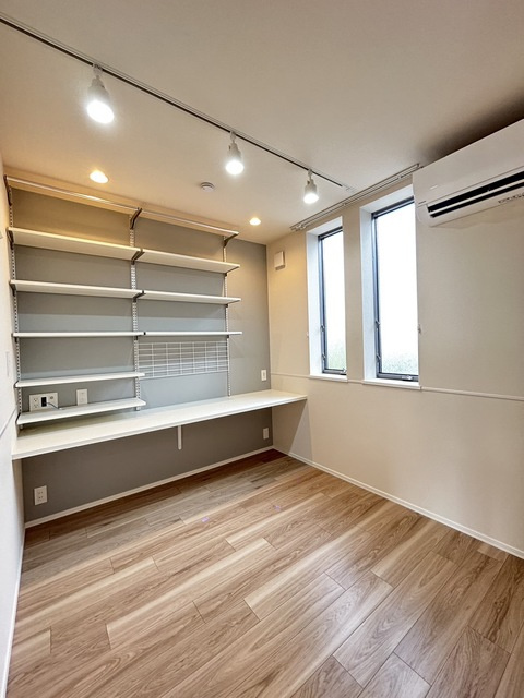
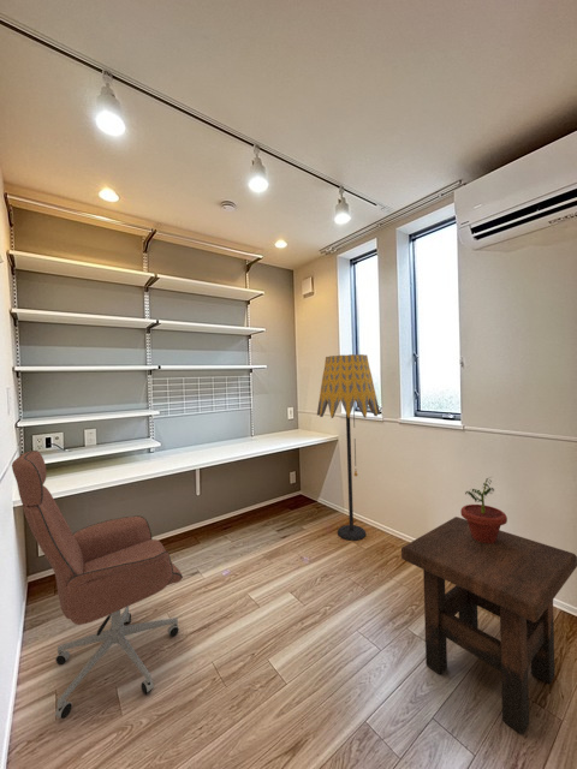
+ floor lamp [316,353,381,542]
+ potted plant [459,476,508,543]
+ office chair [11,449,184,720]
+ side table [400,515,577,735]
